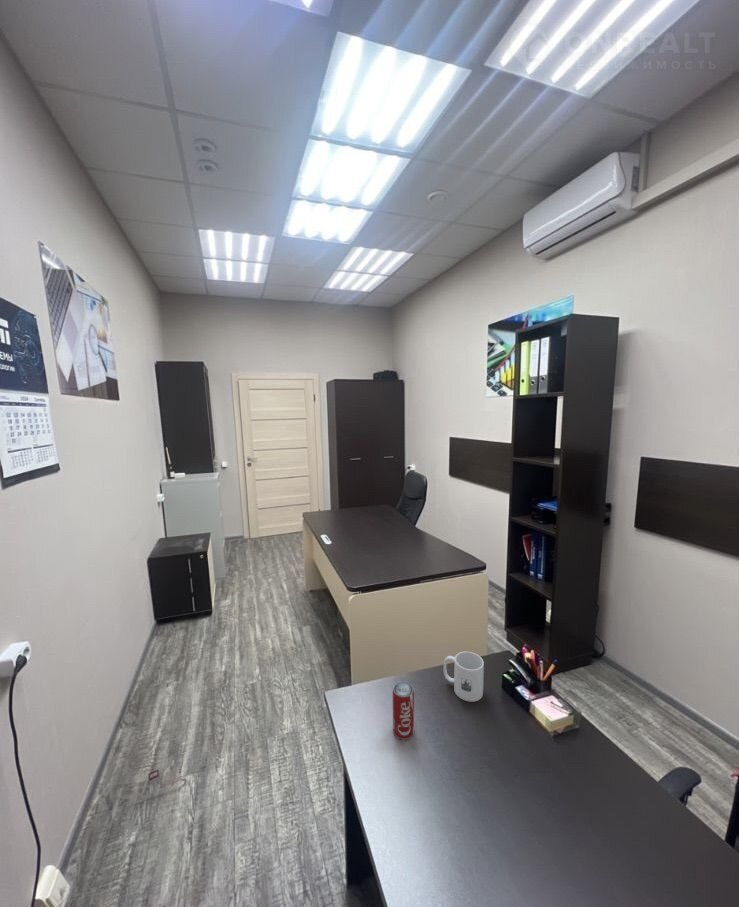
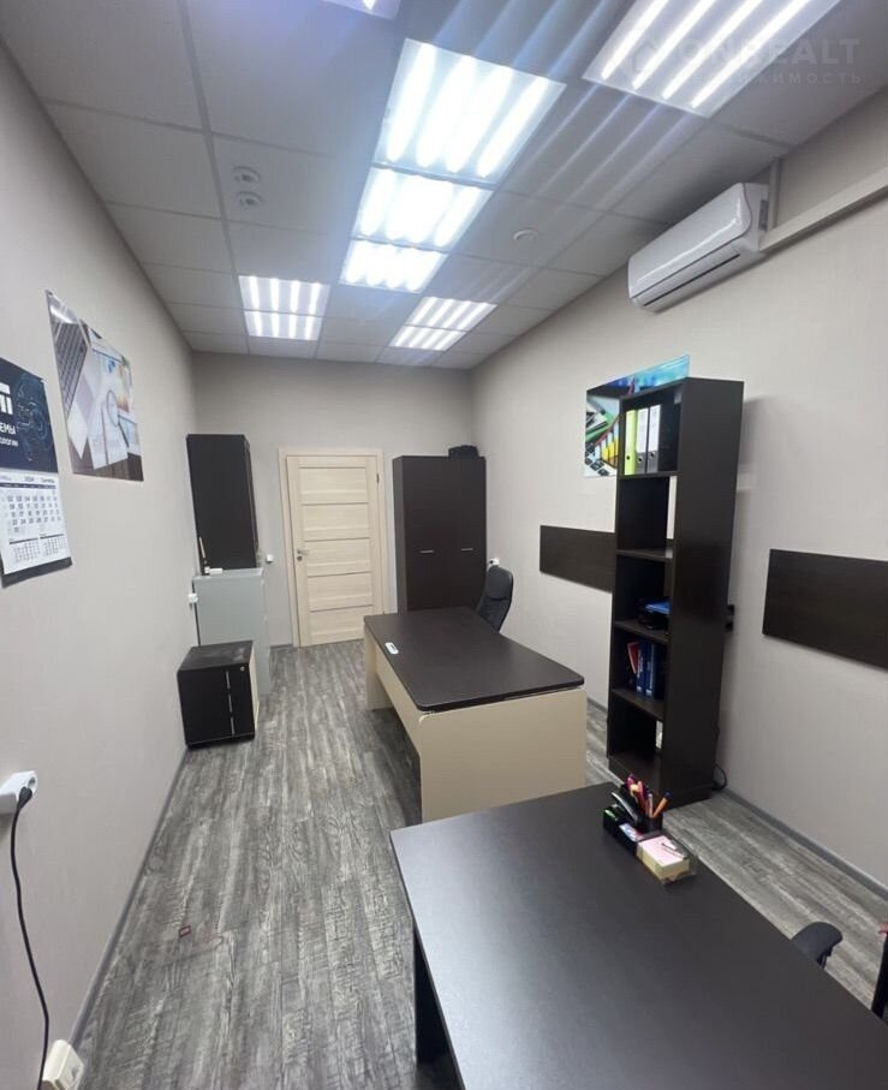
- mug [443,651,485,703]
- beverage can [392,682,415,741]
